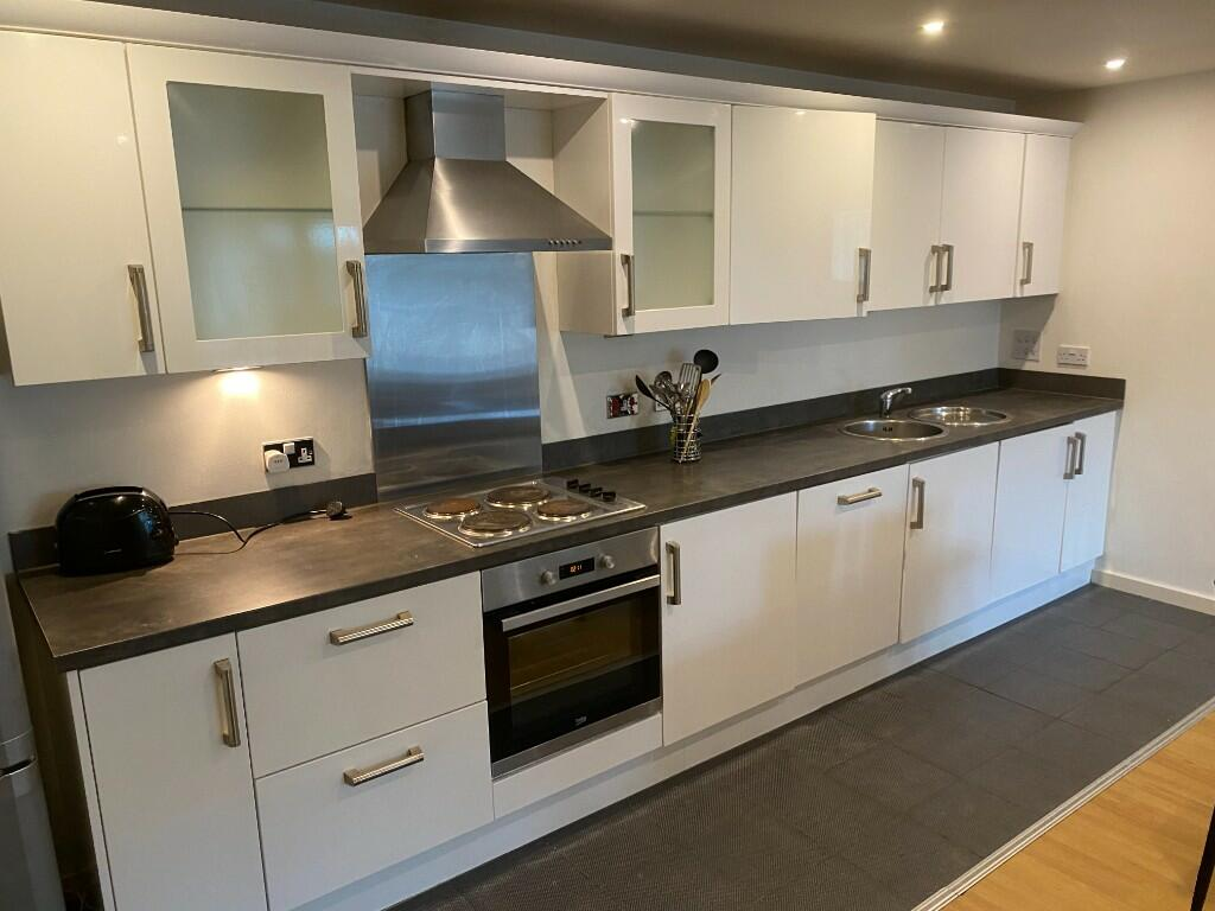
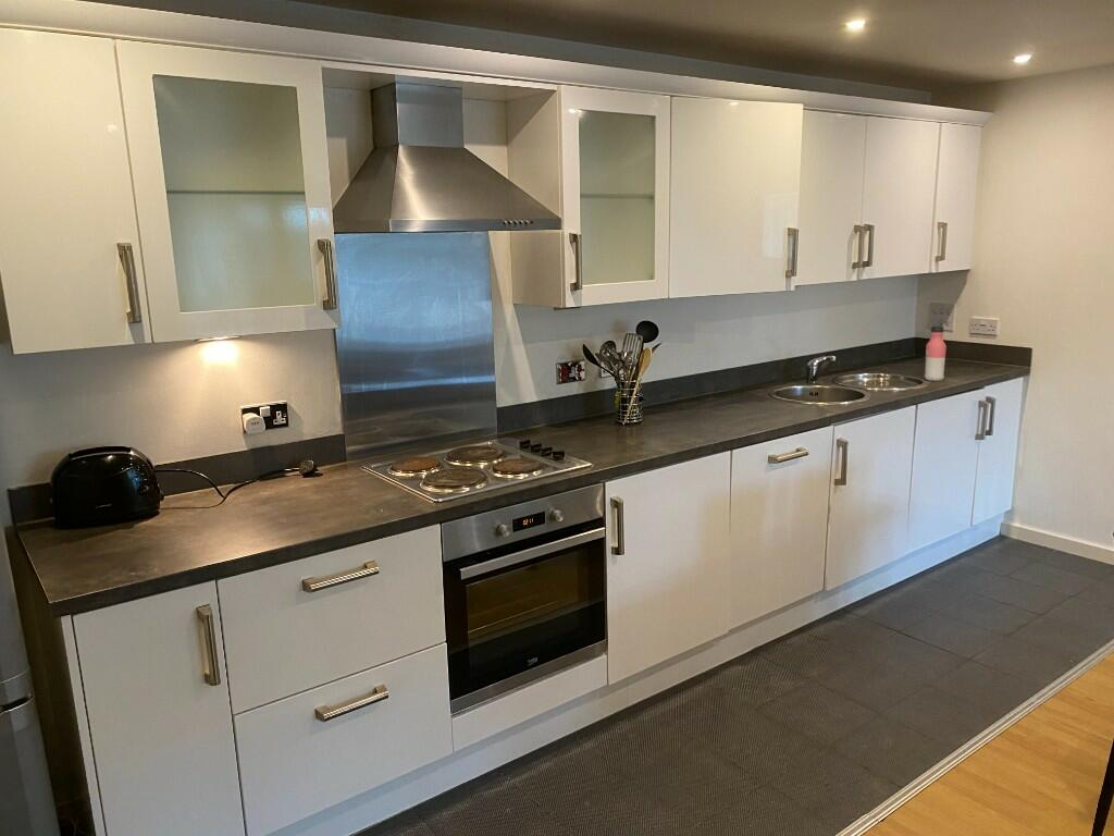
+ water bottle [924,325,948,382]
